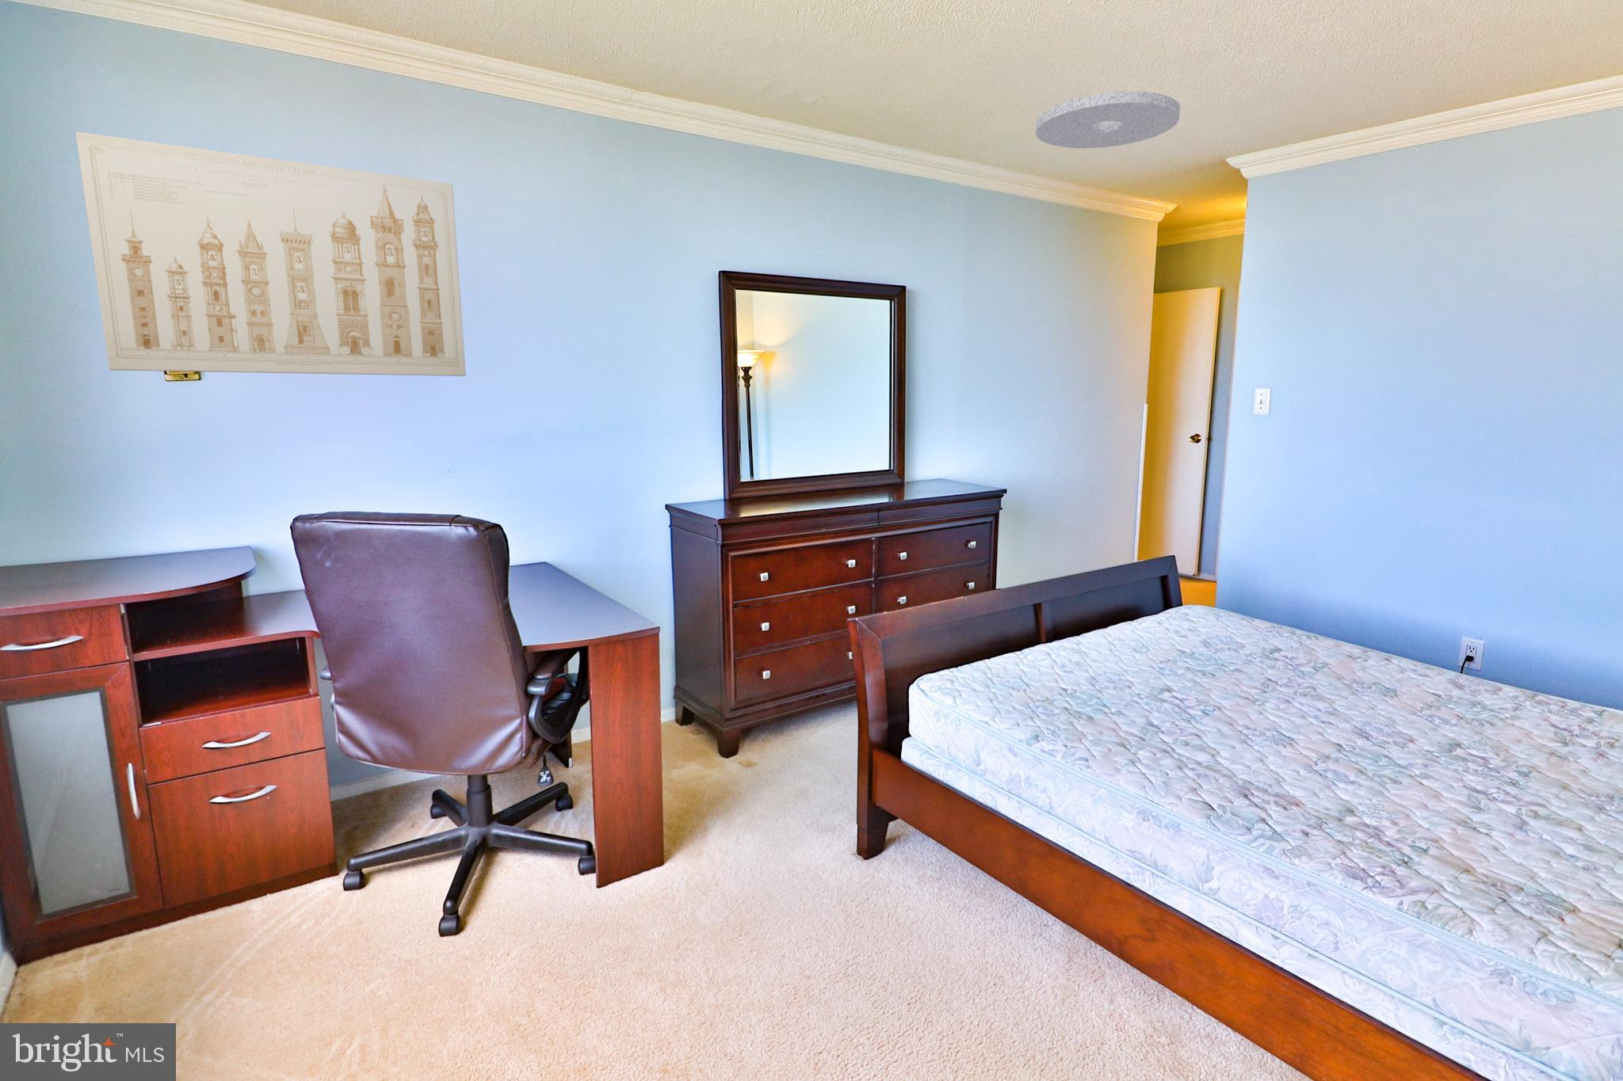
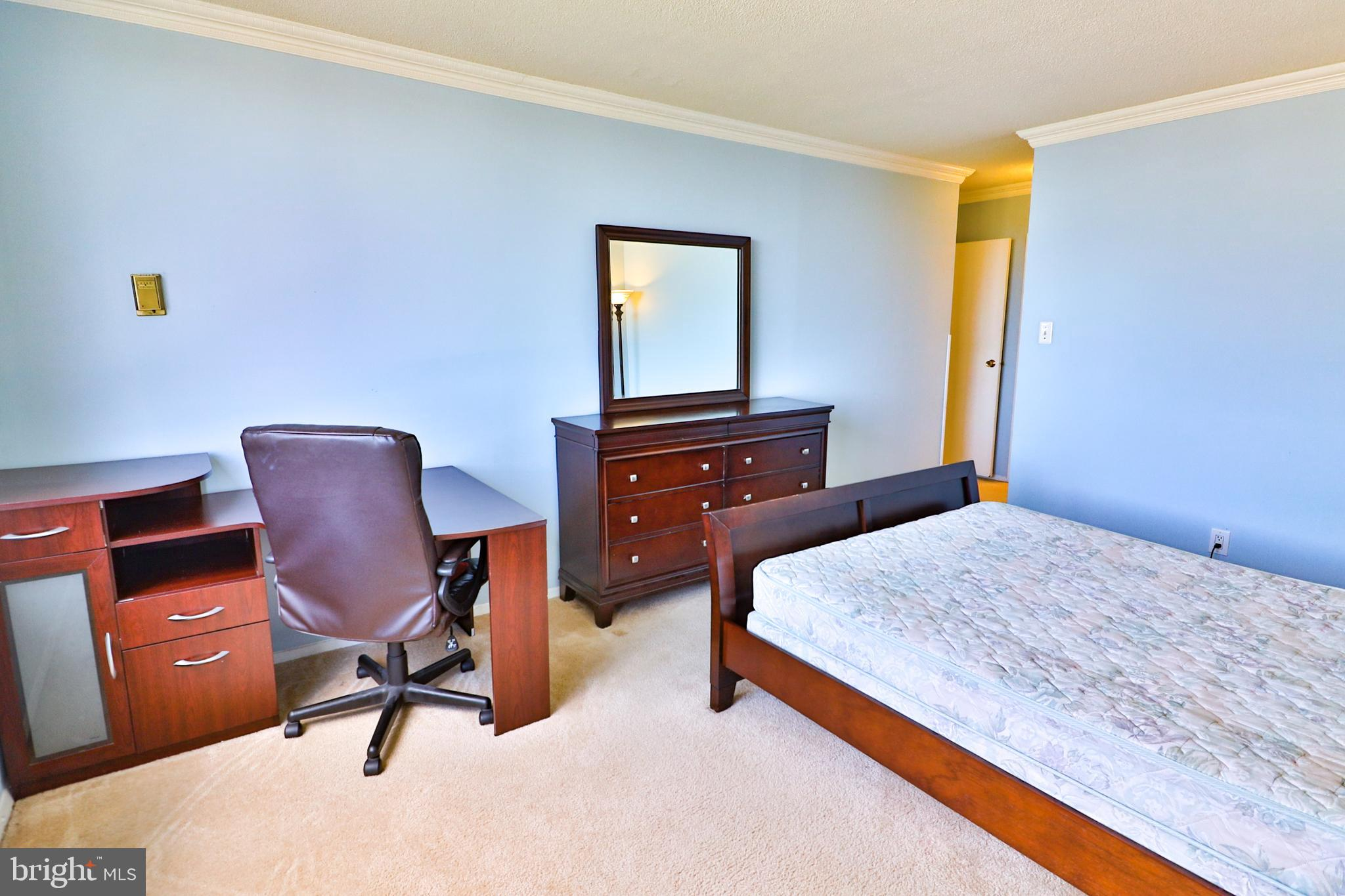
- ceiling light [1035,90,1181,148]
- wall art [75,130,467,376]
